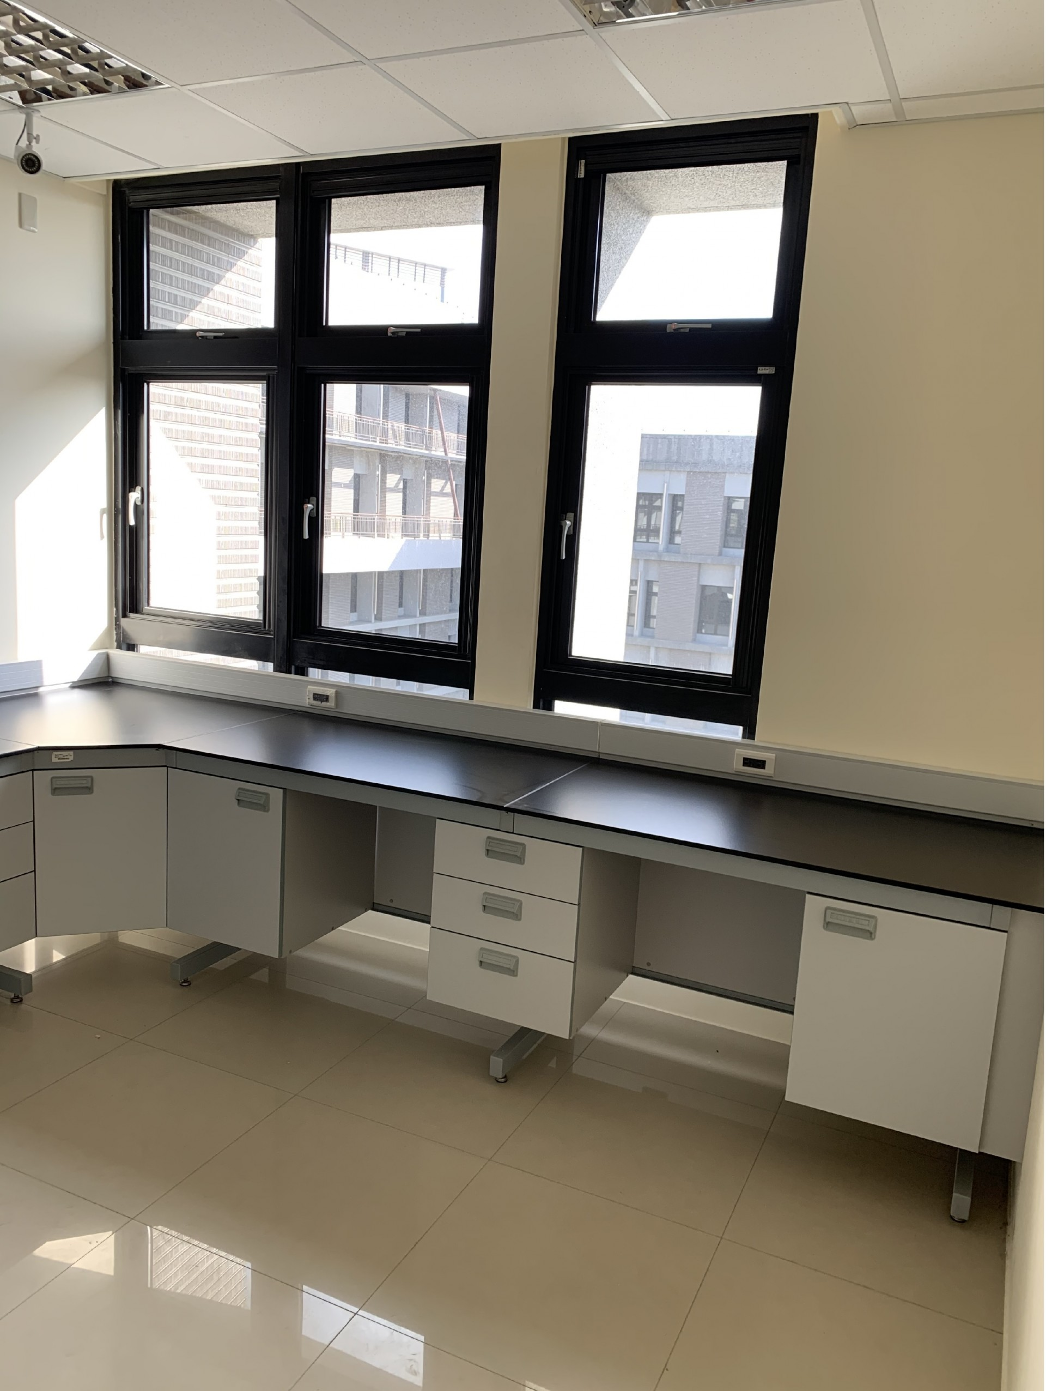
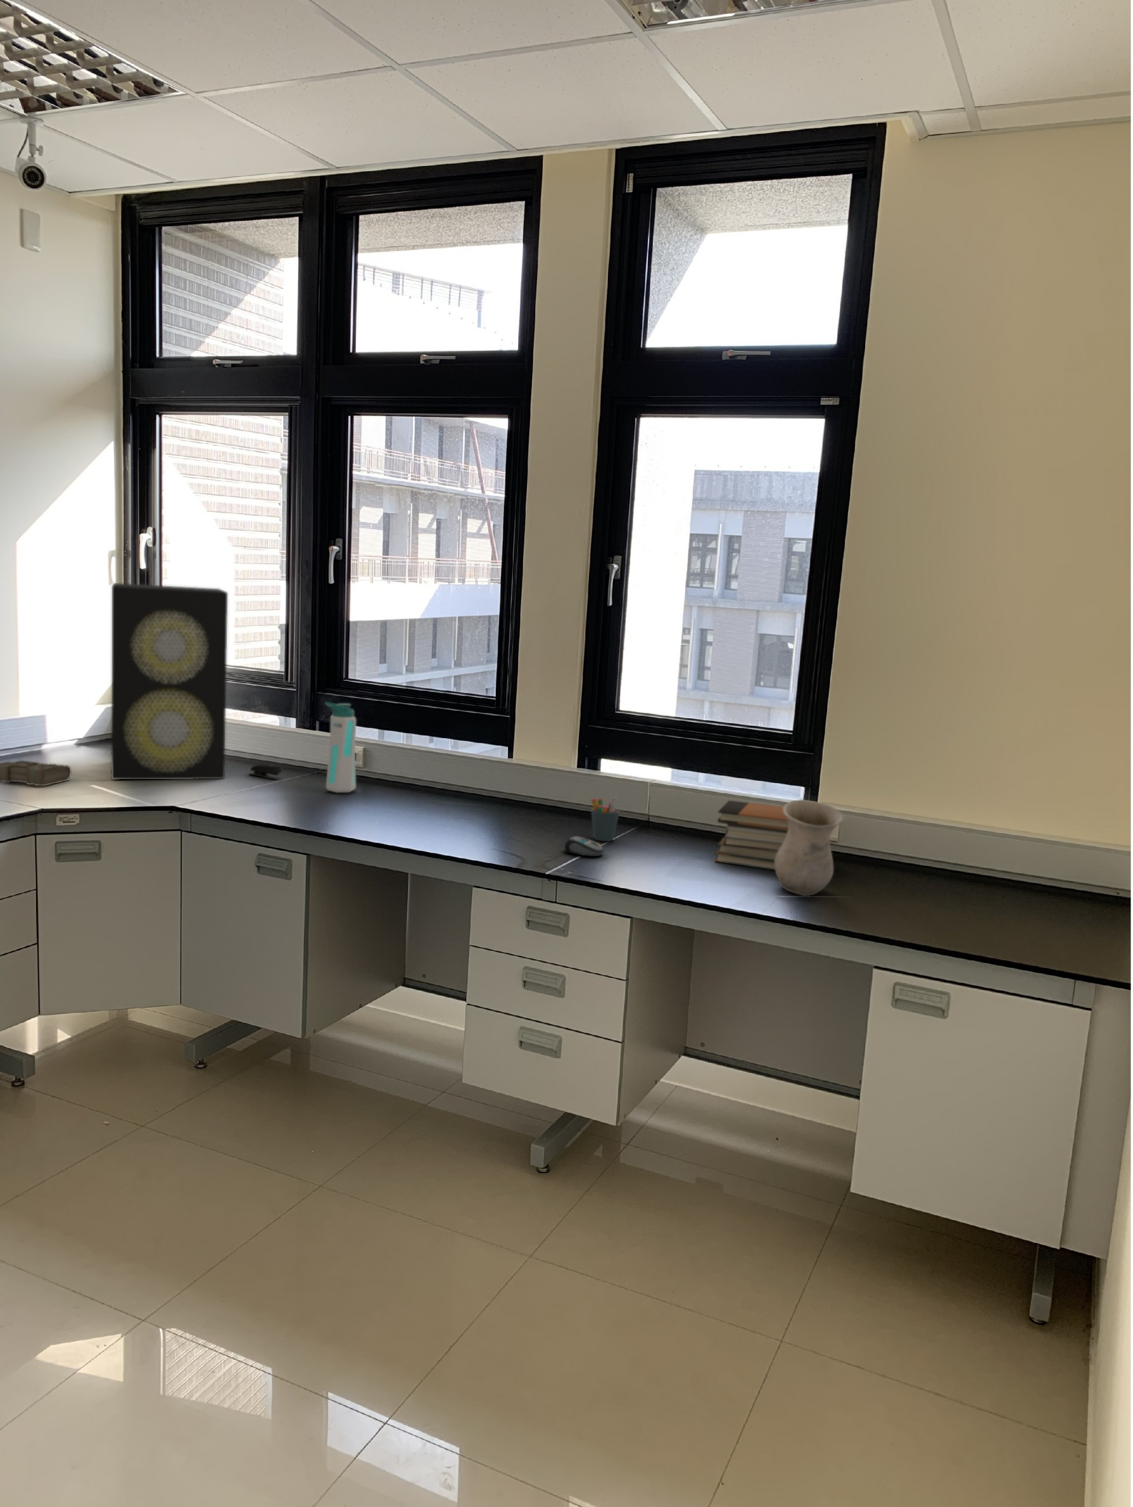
+ water bottle [325,701,356,793]
+ speaker [111,582,229,780]
+ stapler [249,763,283,781]
+ diary [0,759,71,787]
+ pen holder [590,796,620,842]
+ book stack [714,800,789,871]
+ computer mouse [564,836,603,857]
+ vase [775,799,844,896]
